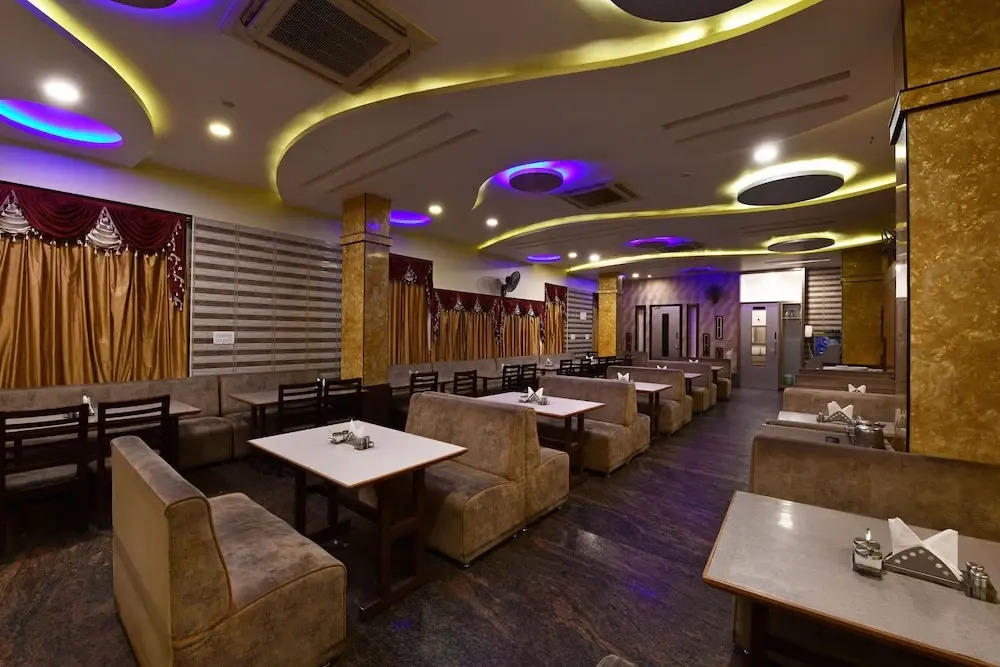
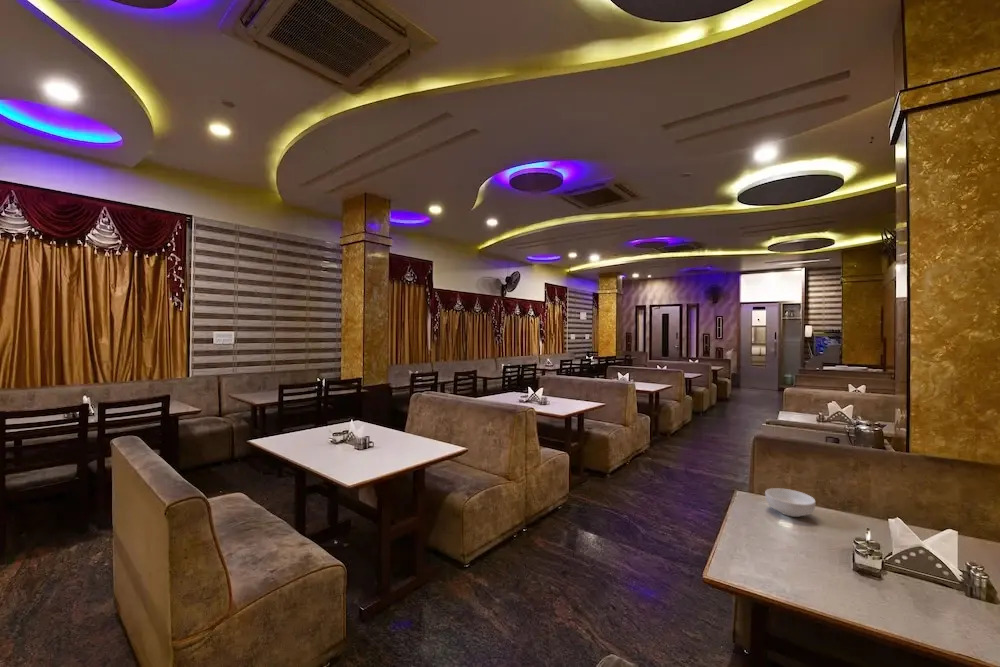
+ cereal bowl [764,487,817,518]
